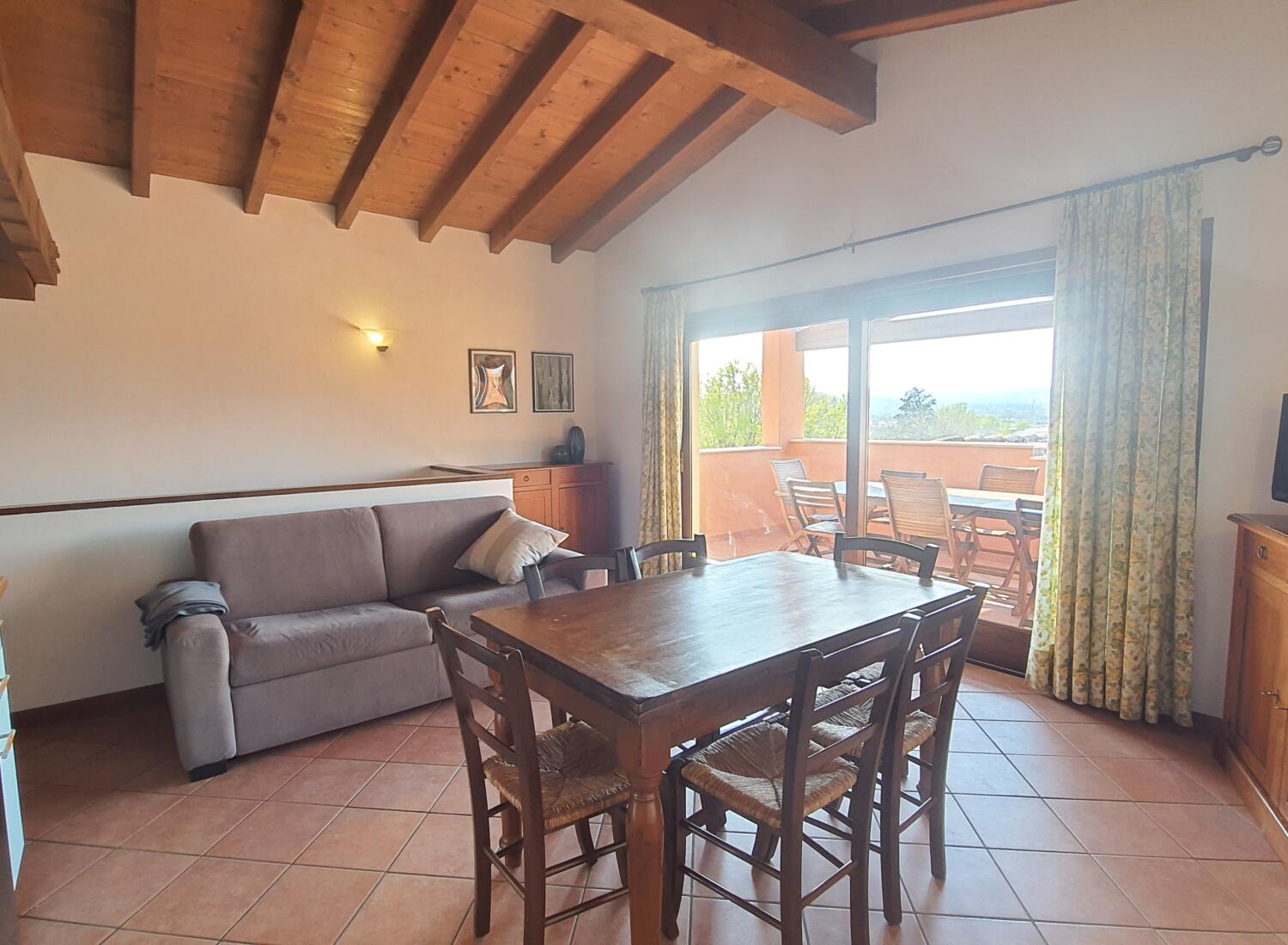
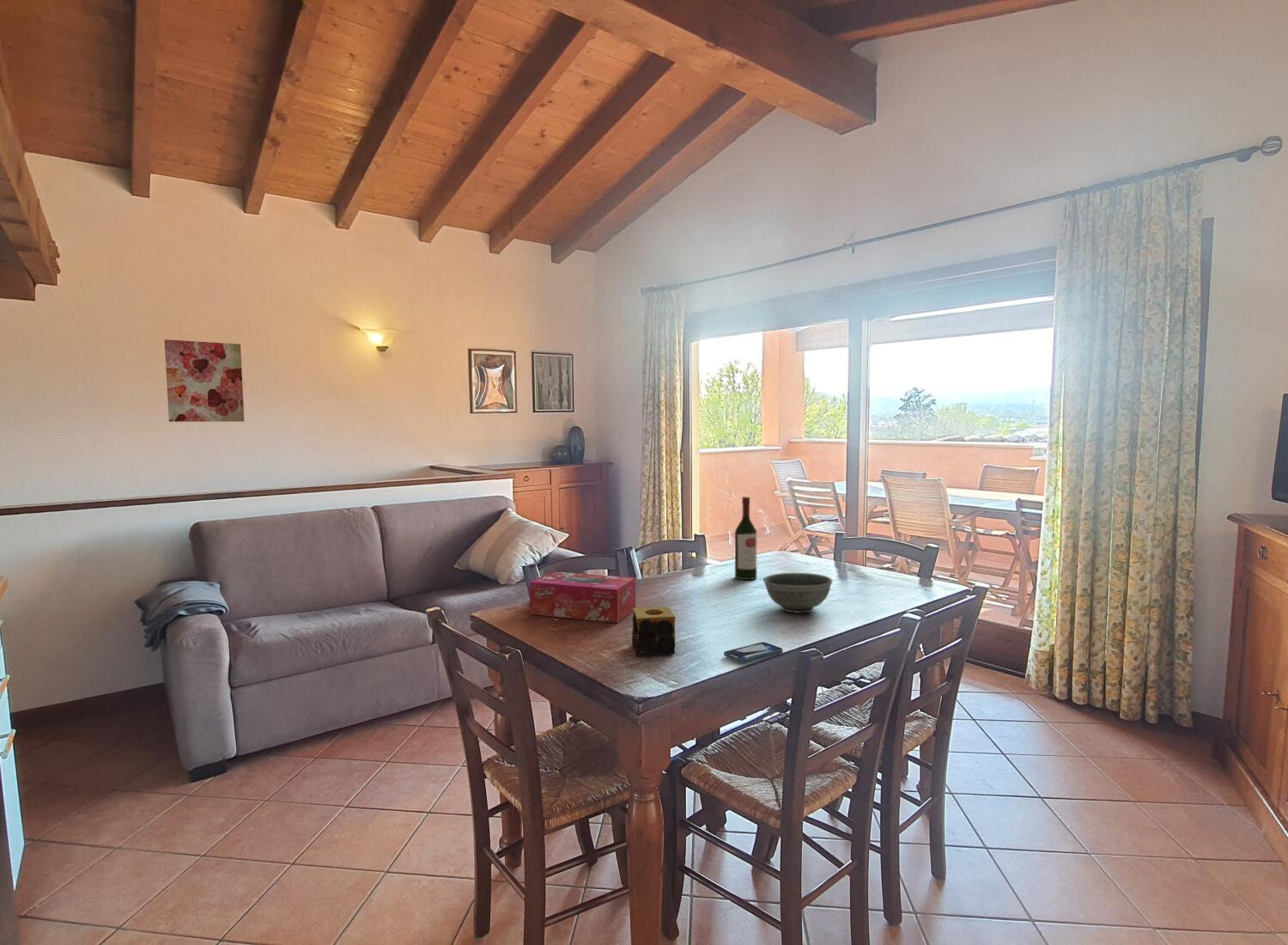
+ candle [631,606,676,657]
+ bowl [762,572,834,613]
+ tissue box [529,570,636,624]
+ wall art [163,338,245,423]
+ smartphone [723,642,783,663]
+ wine bottle [734,496,757,581]
